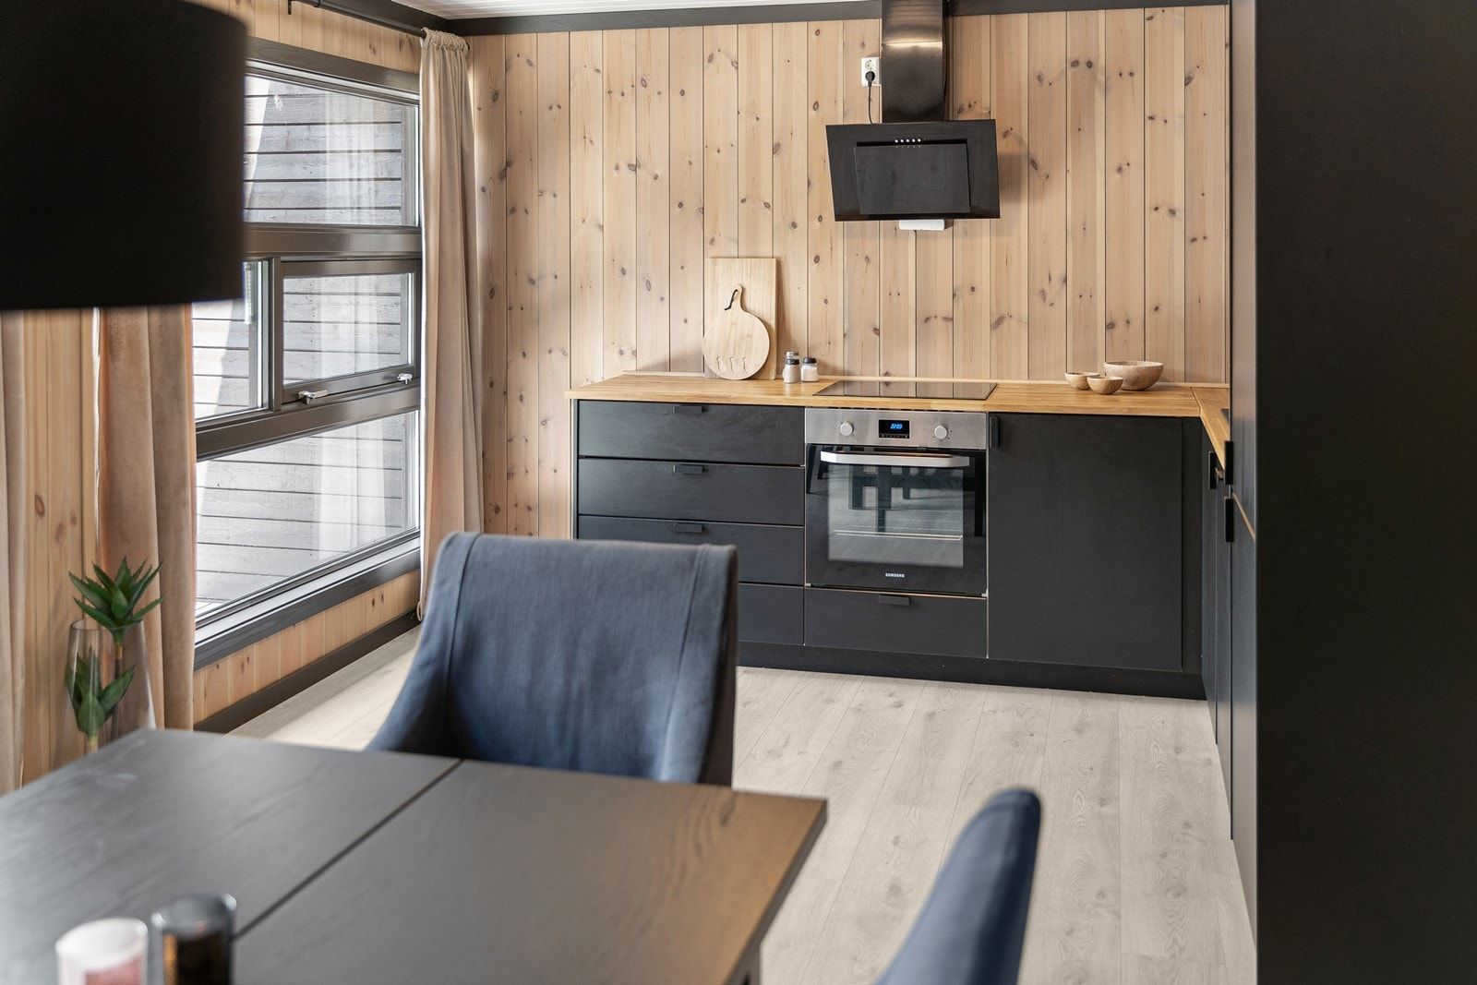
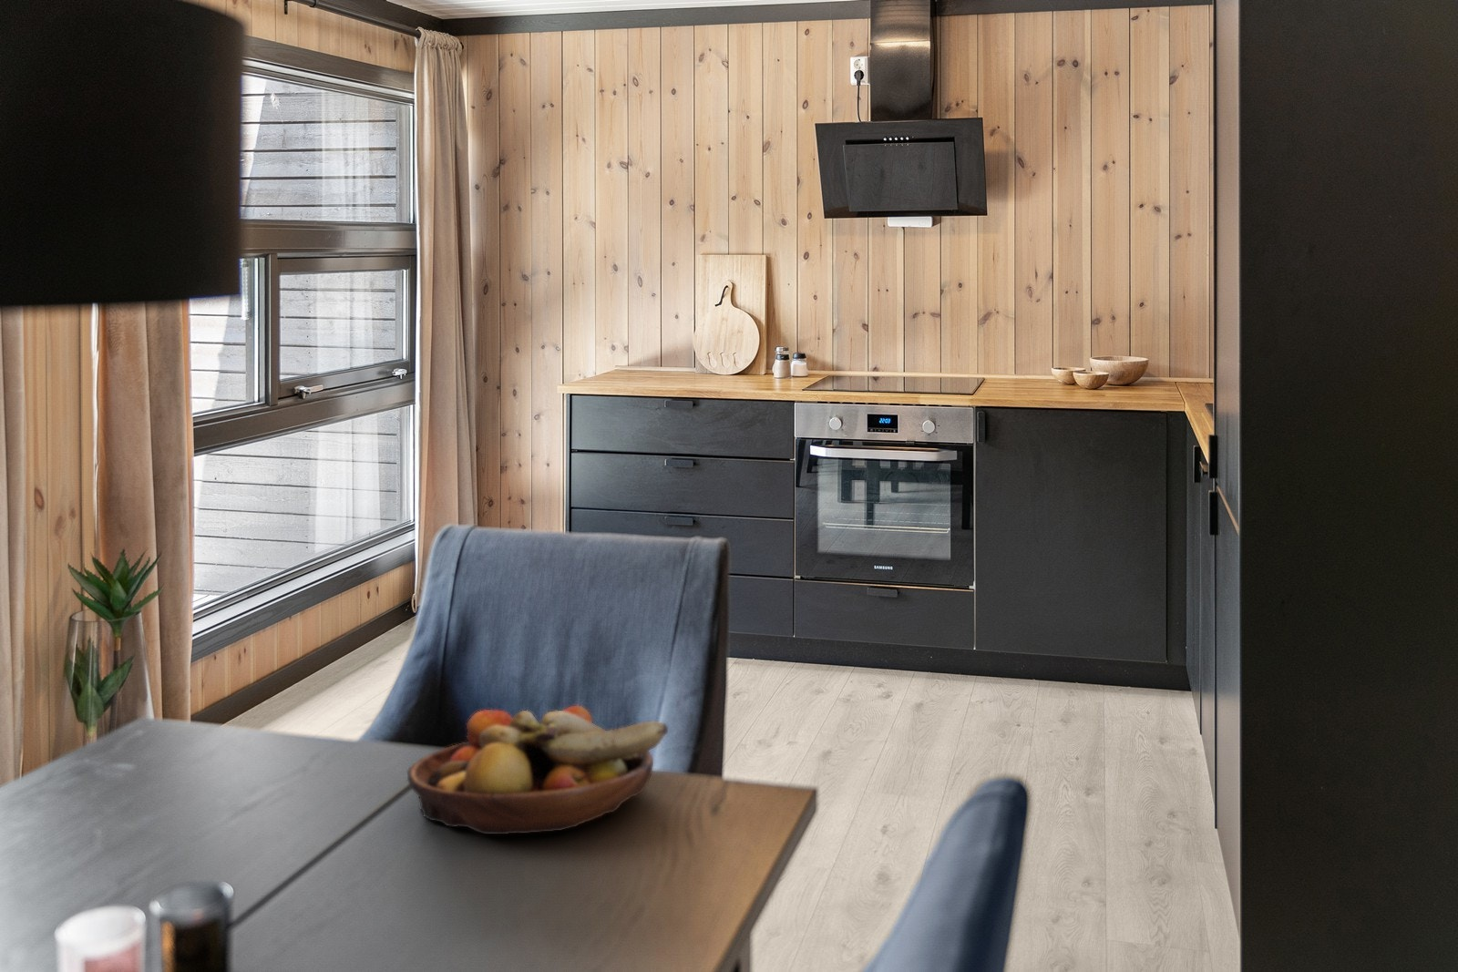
+ fruit bowl [407,705,669,835]
